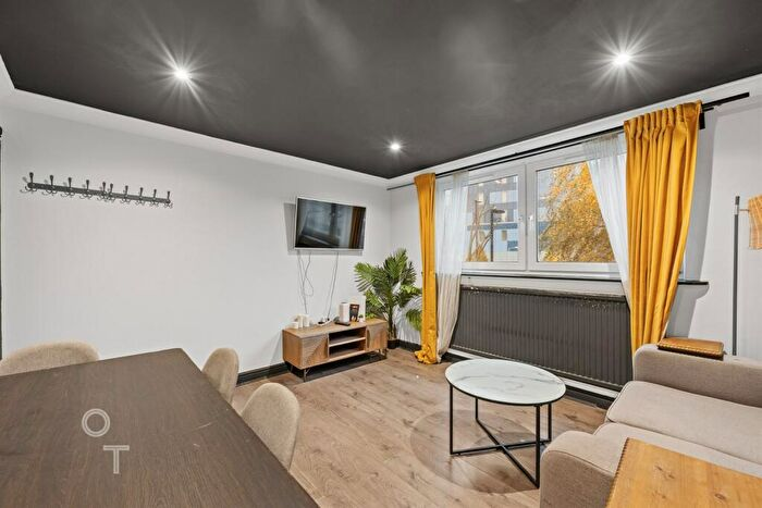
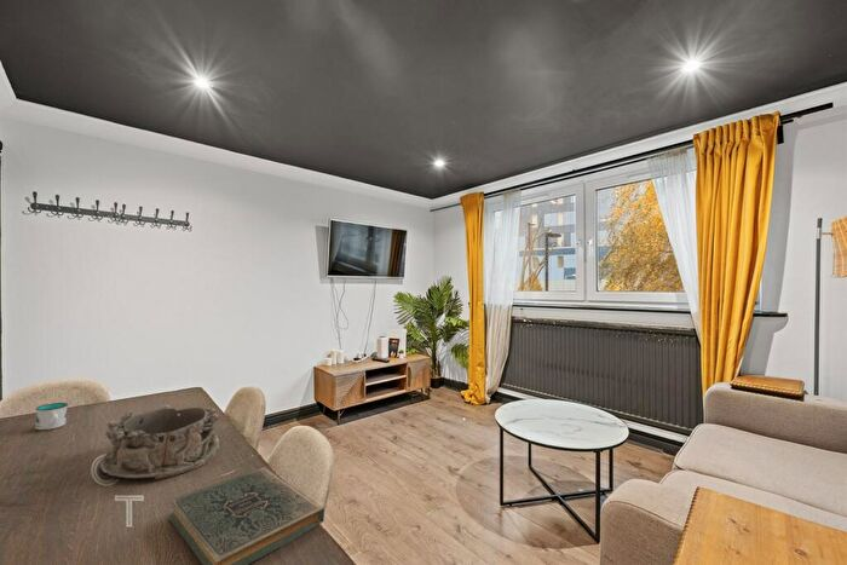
+ mug [34,402,69,431]
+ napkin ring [98,404,221,482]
+ book [167,466,325,565]
